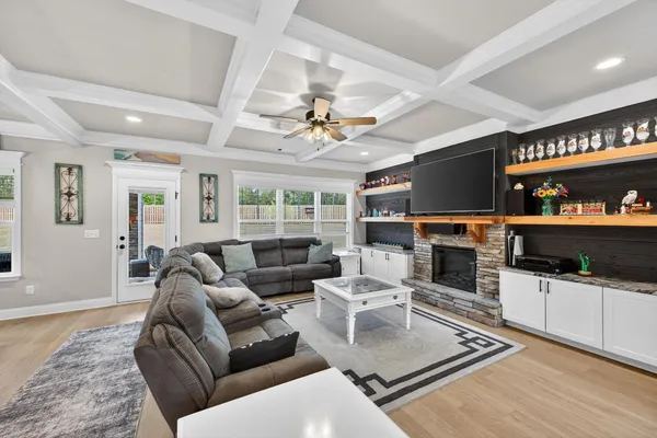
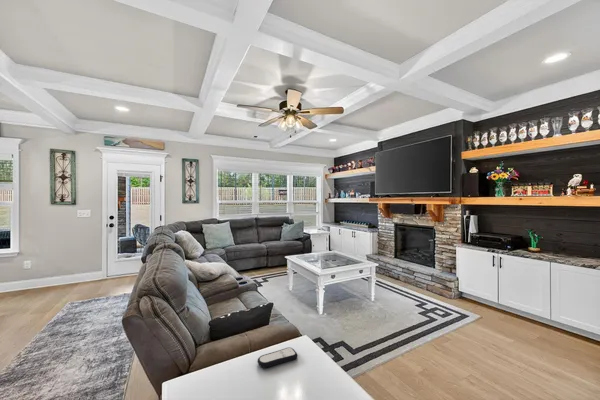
+ remote control [257,346,298,369]
